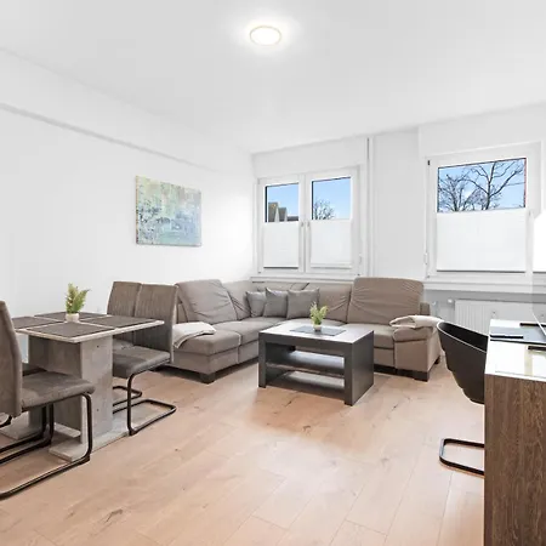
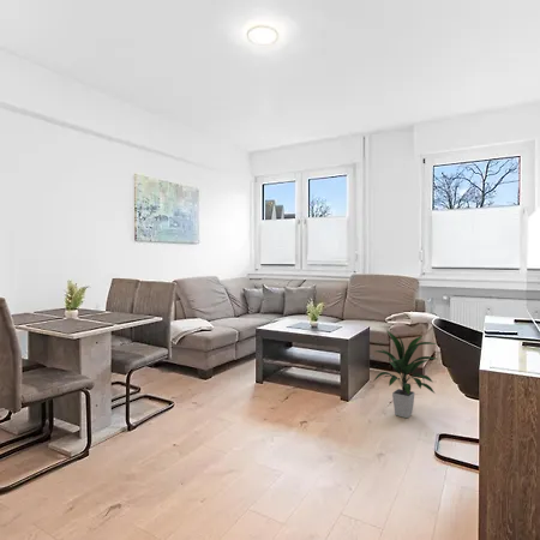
+ indoor plant [372,329,437,419]
